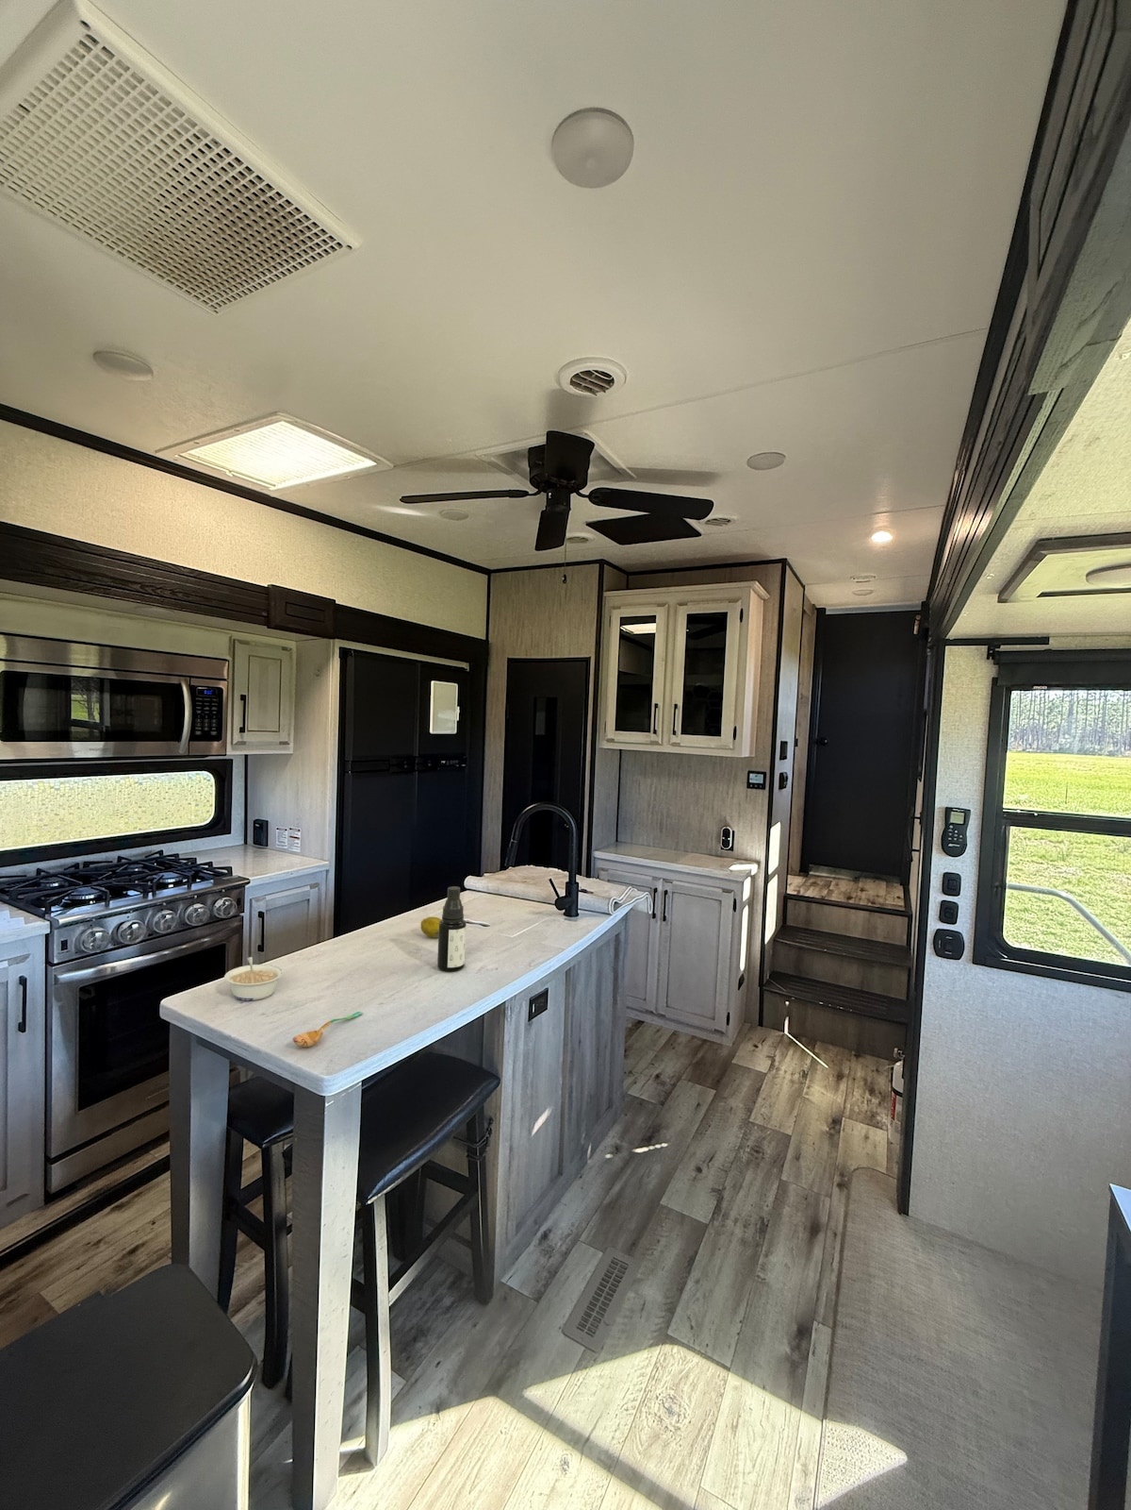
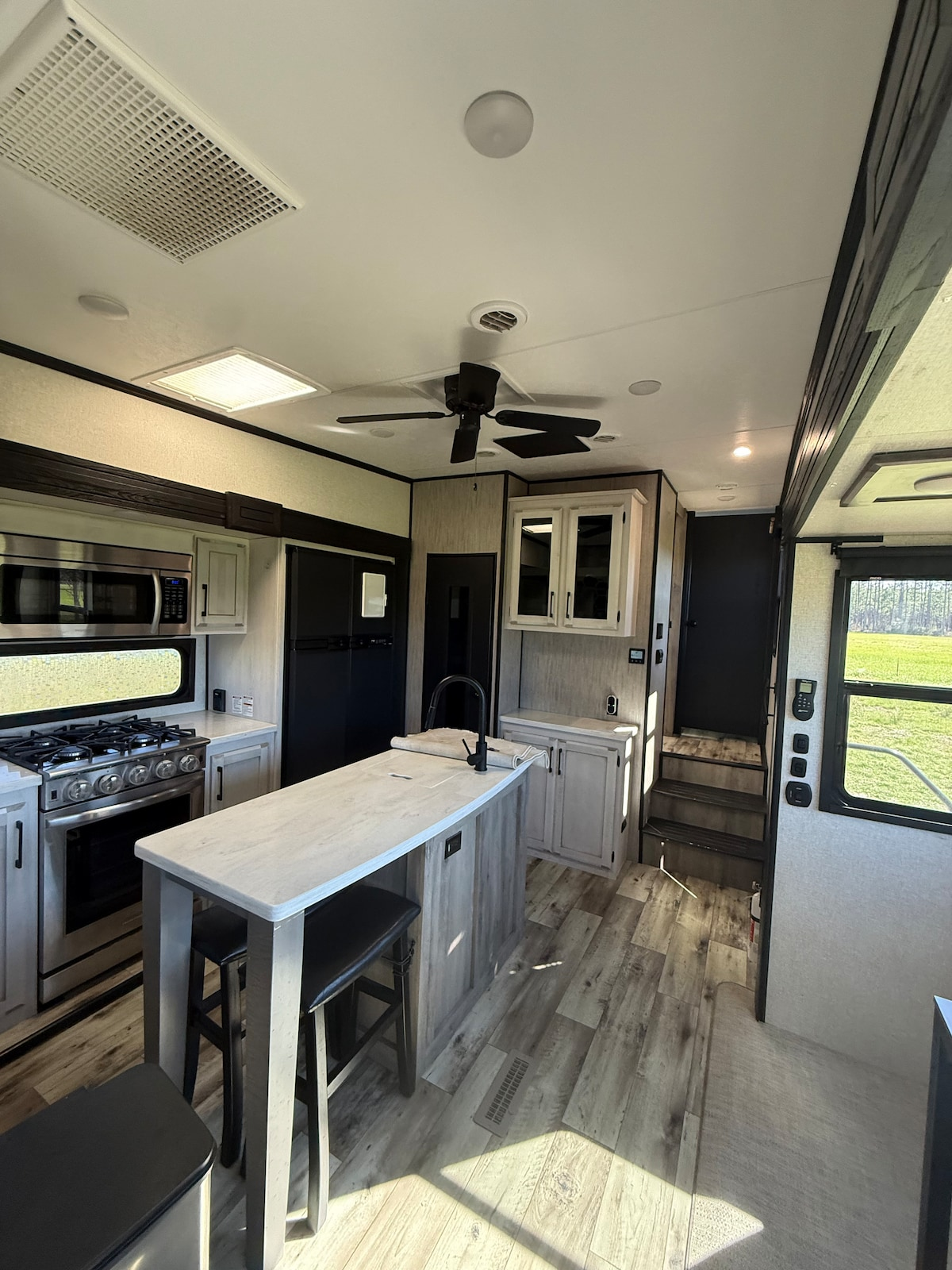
- legume [223,956,285,1001]
- fruit [421,917,442,939]
- soupspoon [292,1011,364,1047]
- spray bottle [436,886,467,973]
